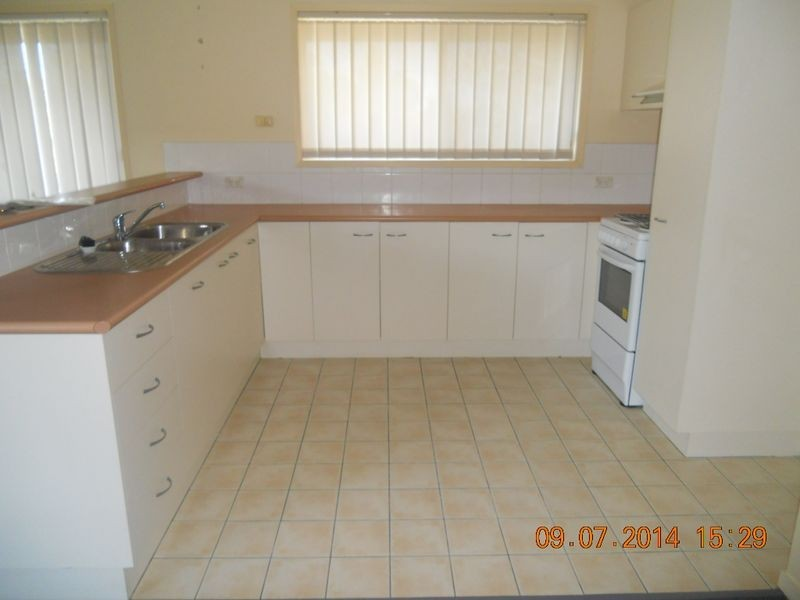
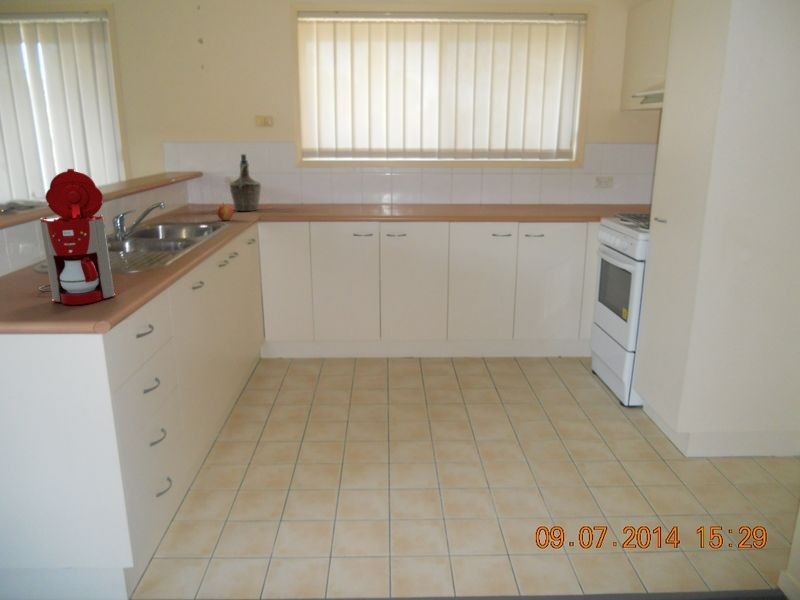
+ bottle [228,153,262,212]
+ coffee maker [37,168,116,306]
+ apple [216,202,234,221]
